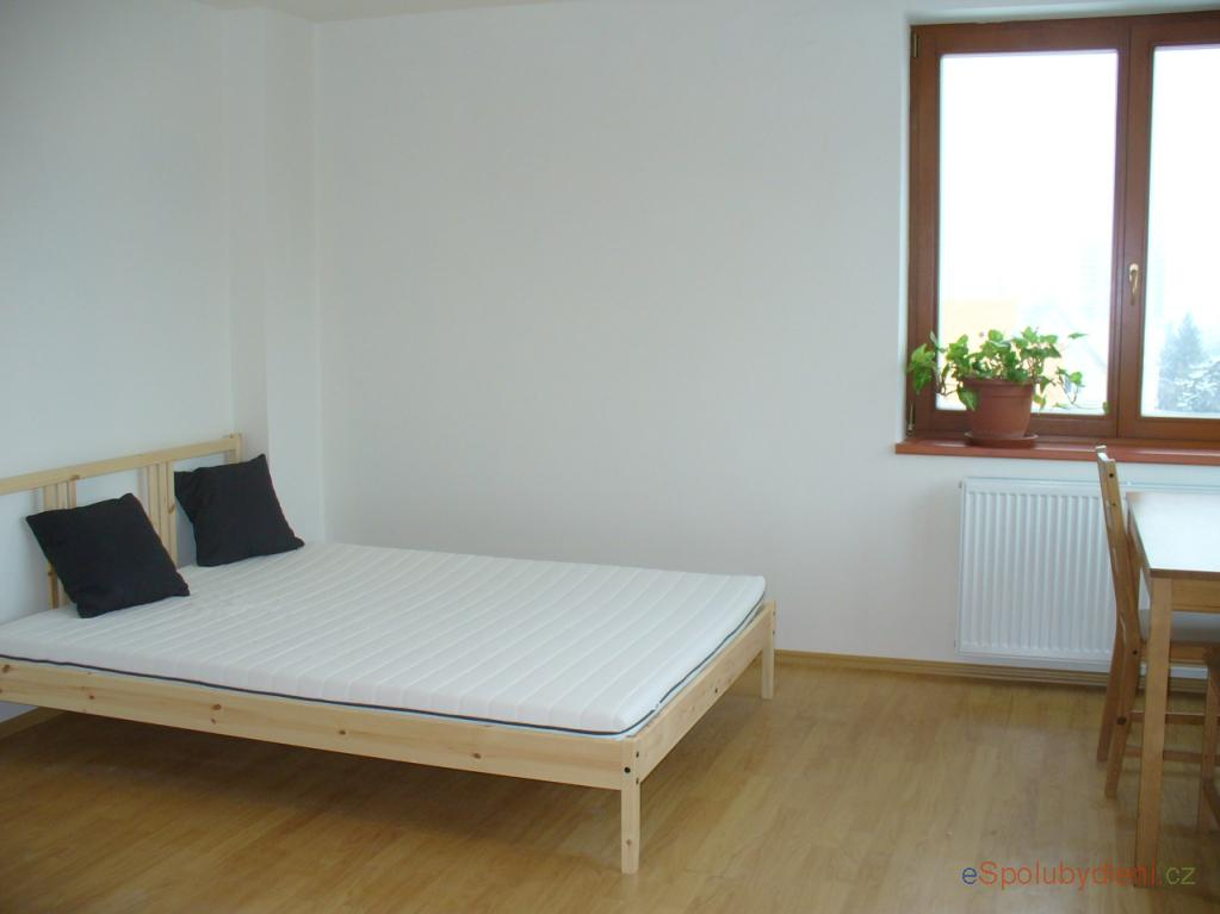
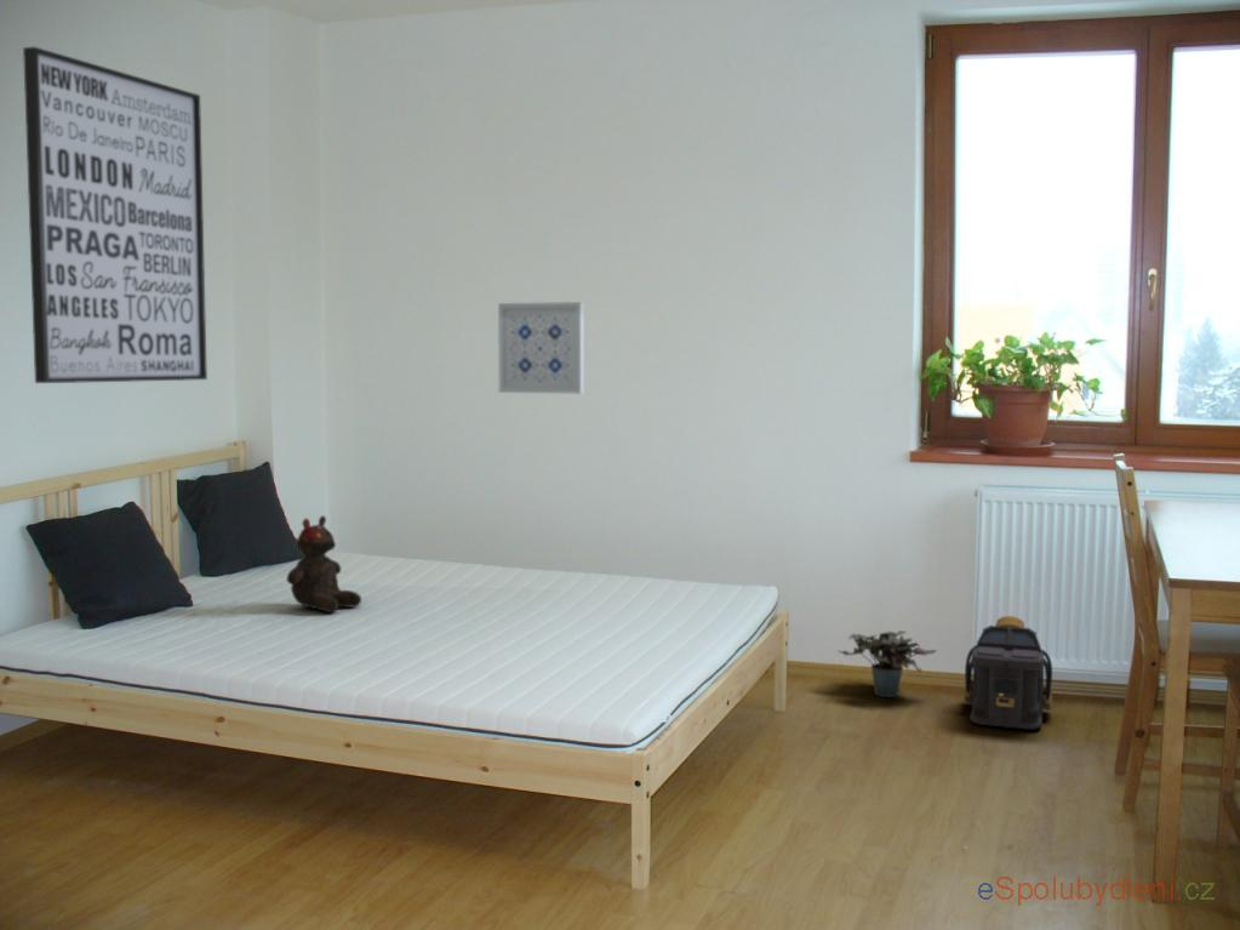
+ wall art [497,301,584,395]
+ wall art [22,46,208,384]
+ teddy bear [286,514,362,614]
+ backpack [962,615,1053,730]
+ potted plant [836,629,938,698]
